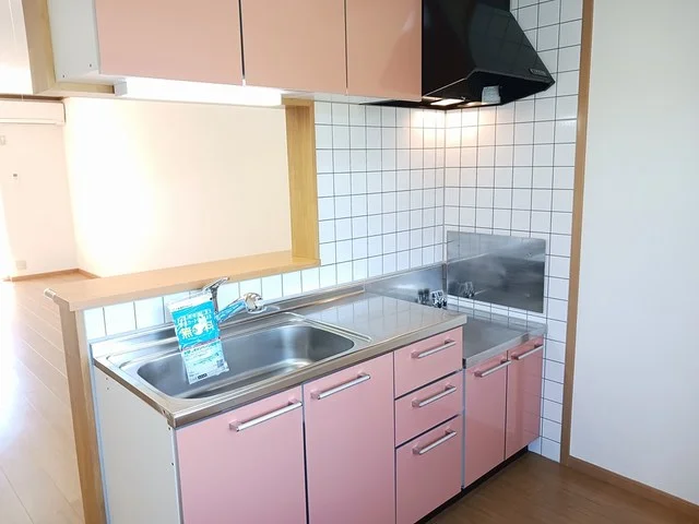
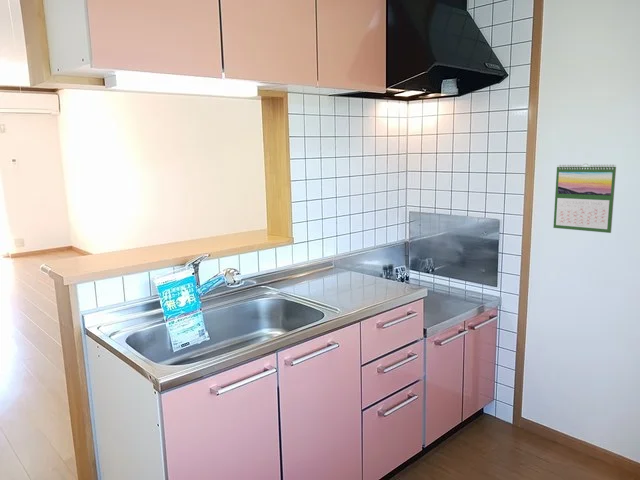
+ calendar [552,163,617,234]
